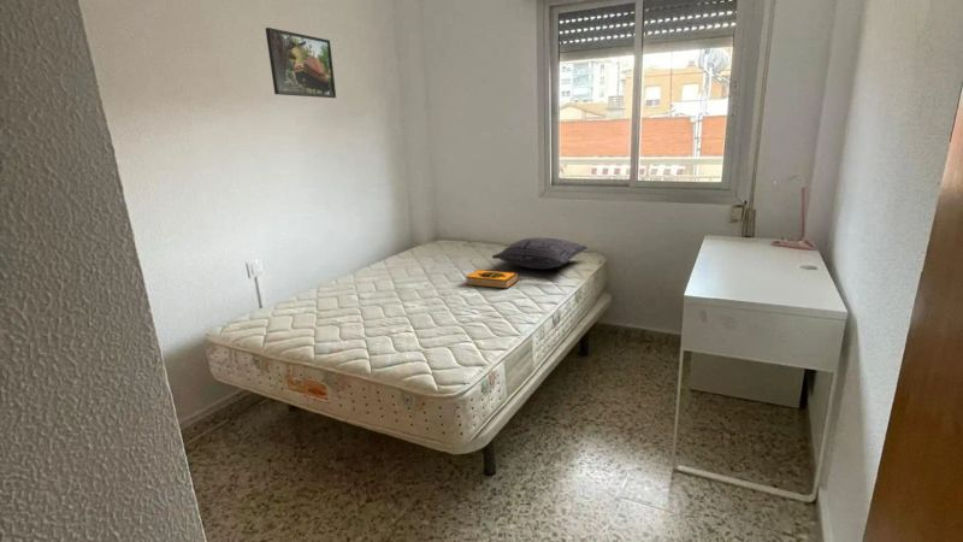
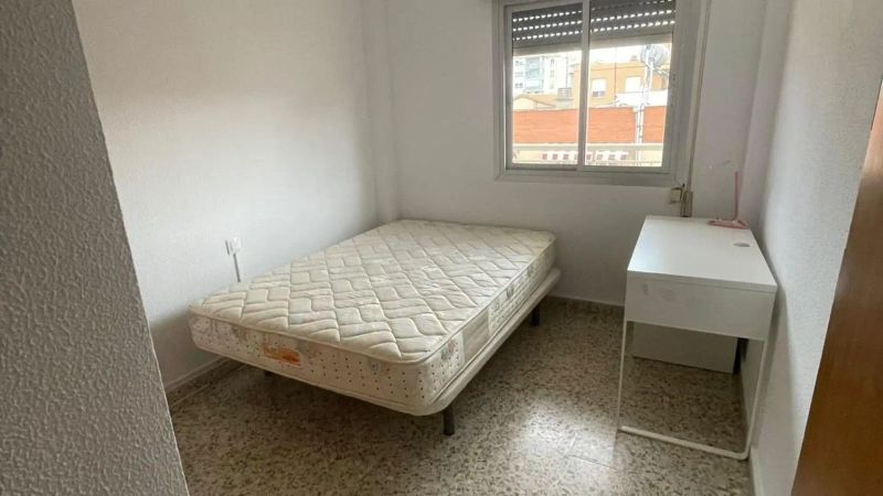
- hardback book [466,269,520,290]
- pillow [491,236,589,271]
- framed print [265,26,337,99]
